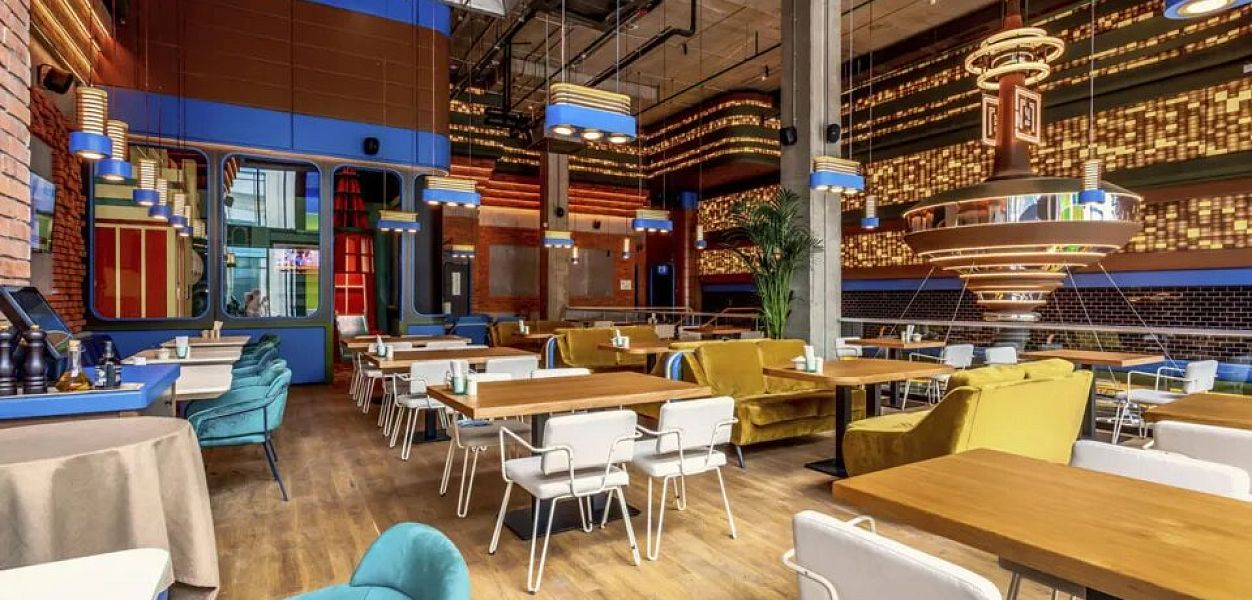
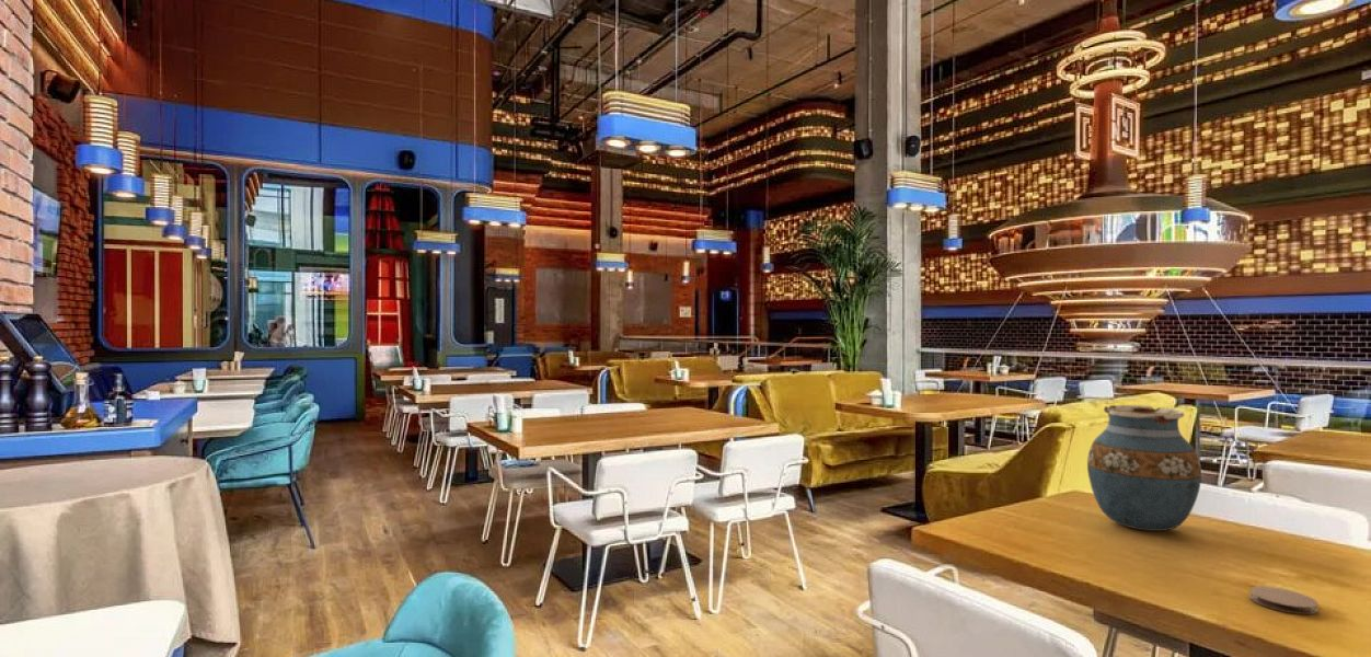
+ coaster [1248,585,1320,615]
+ vase [1086,404,1202,532]
